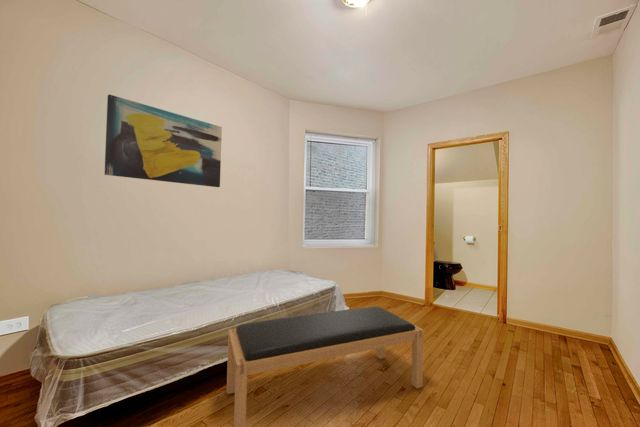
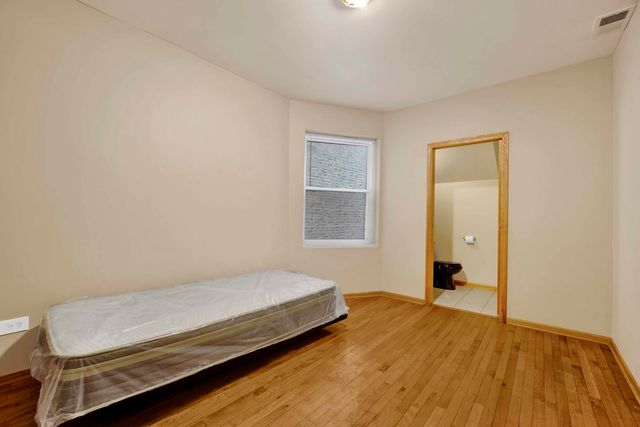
- wall art [103,93,223,188]
- bench [226,306,424,427]
